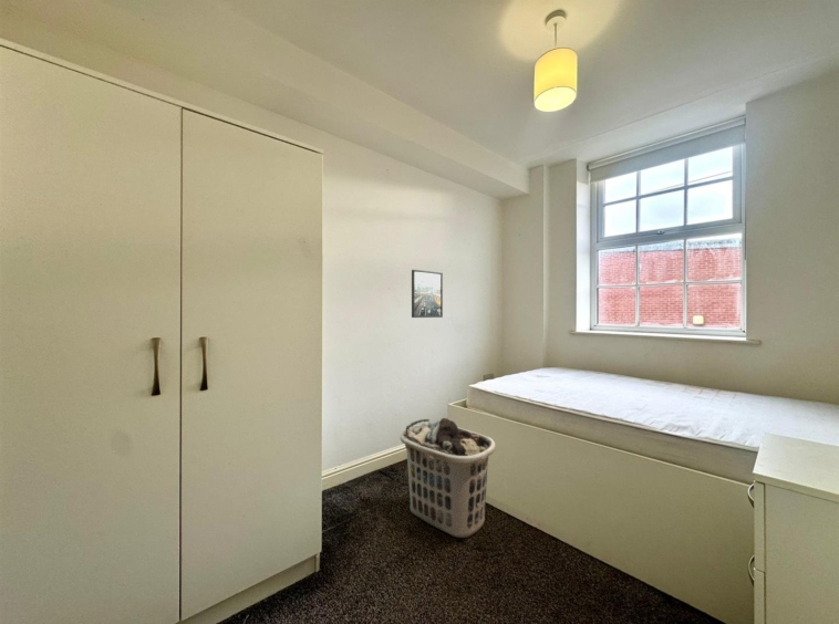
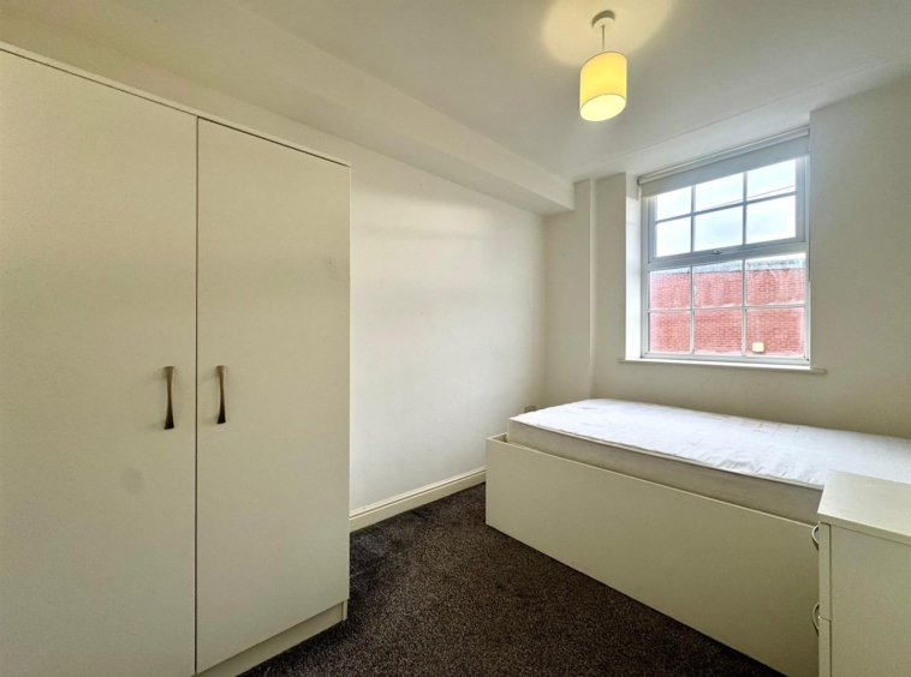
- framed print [411,269,444,319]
- clothes hamper [400,417,497,539]
